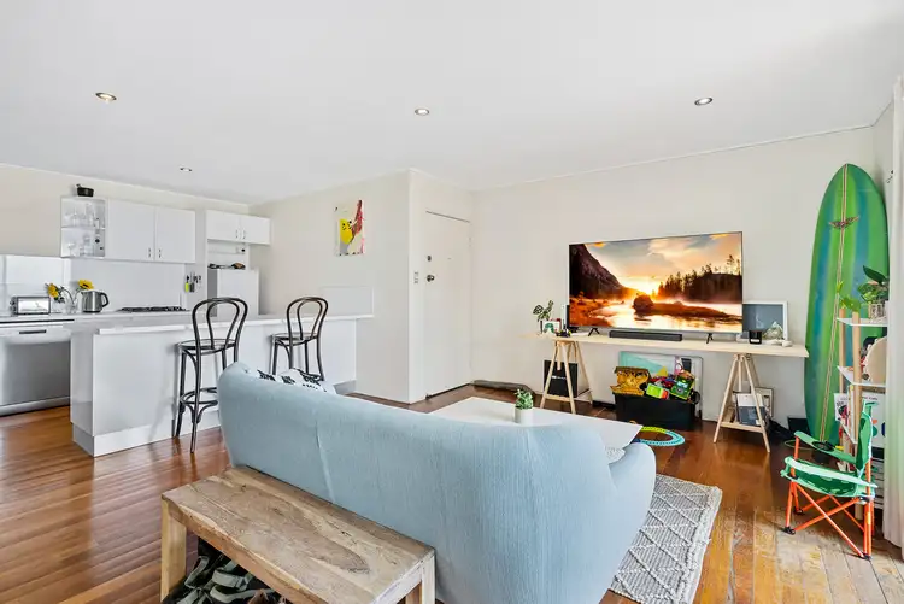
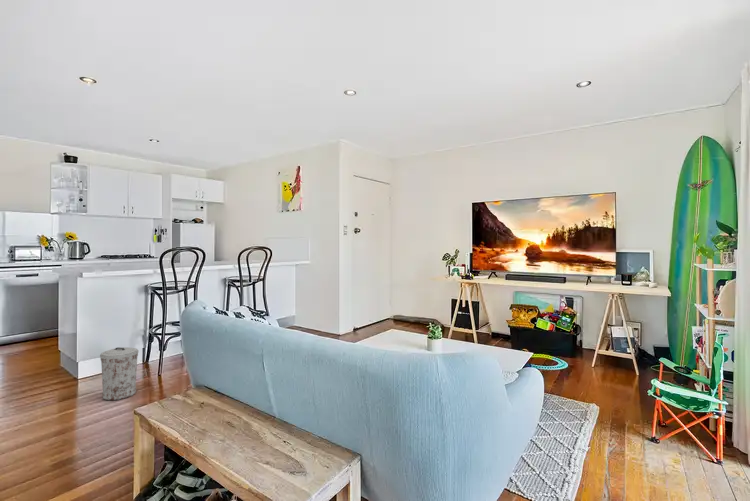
+ trash can [99,346,139,401]
